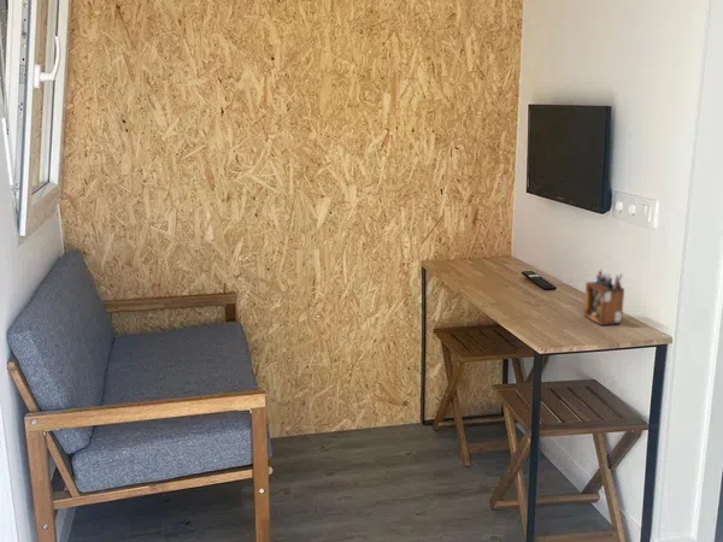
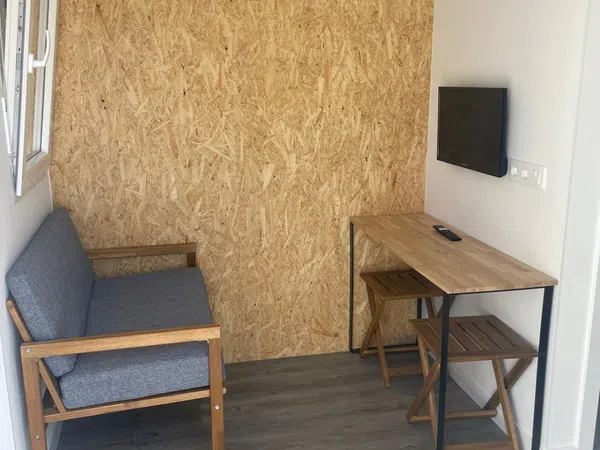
- desk organizer [583,270,625,326]
